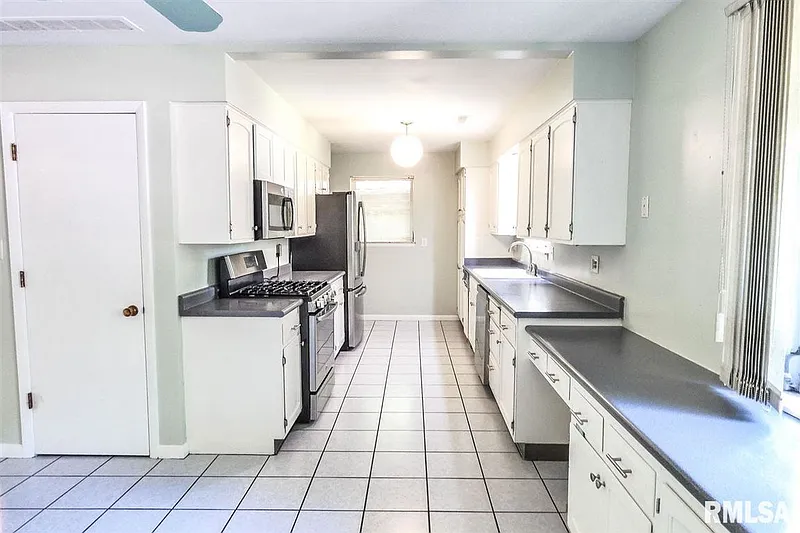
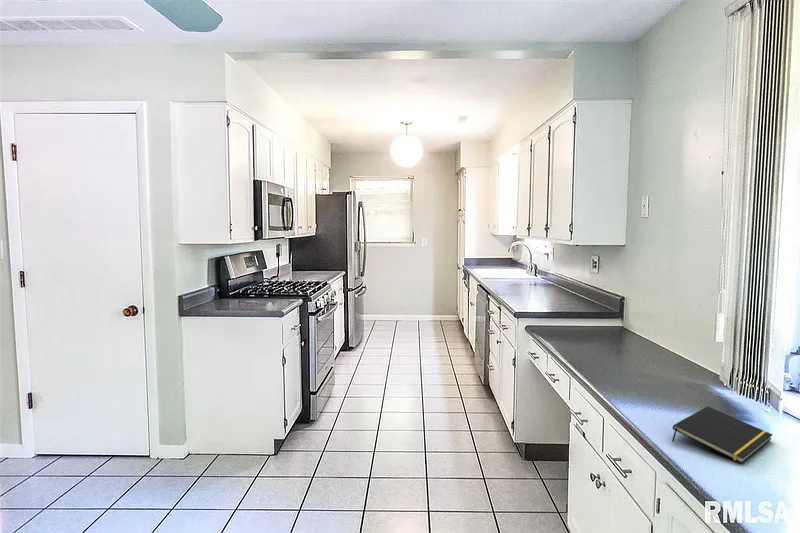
+ notepad [671,405,774,464]
